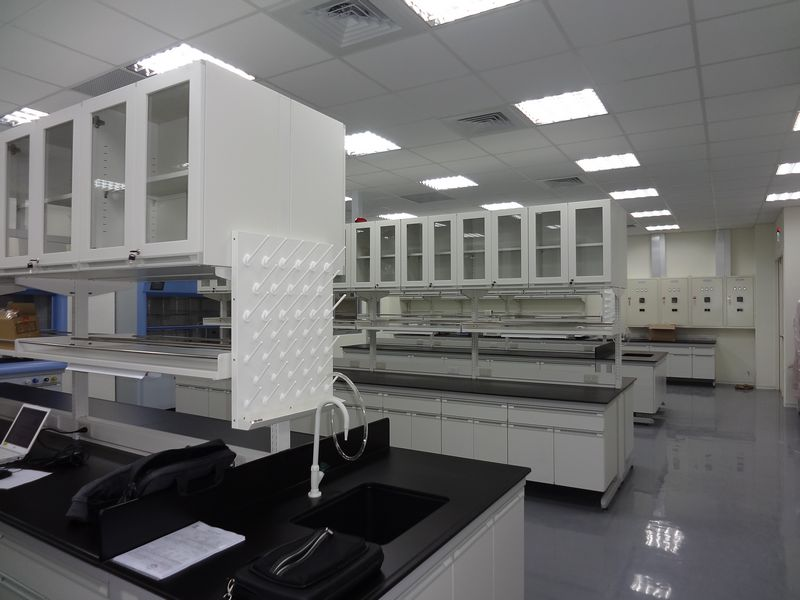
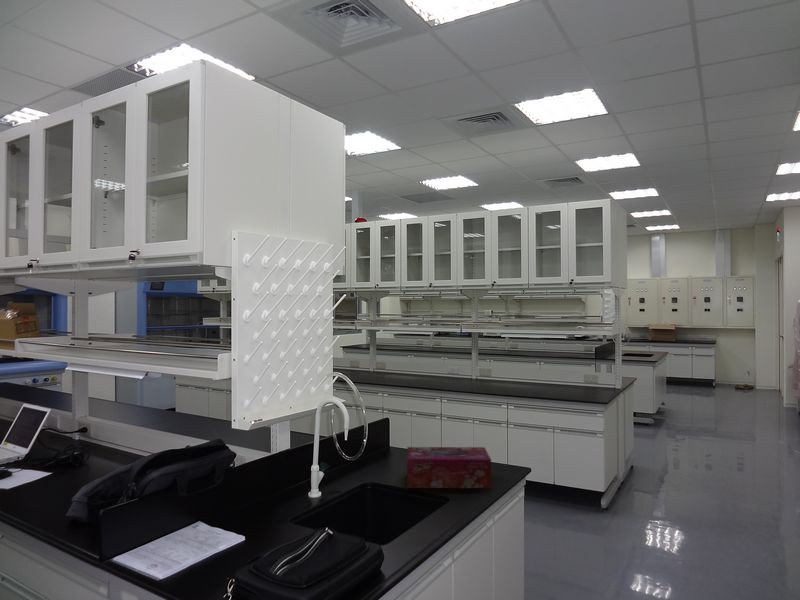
+ tissue box [406,446,492,489]
